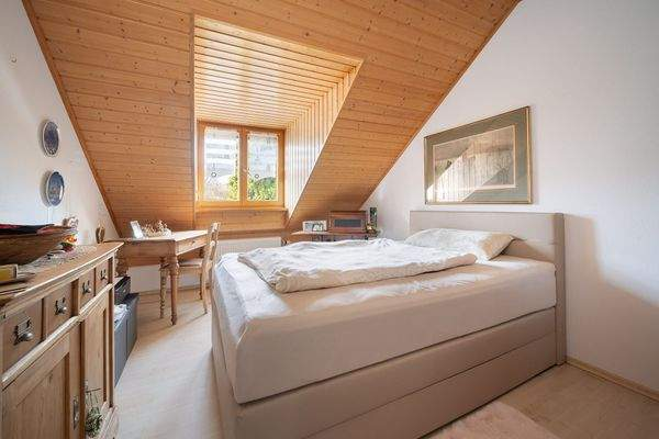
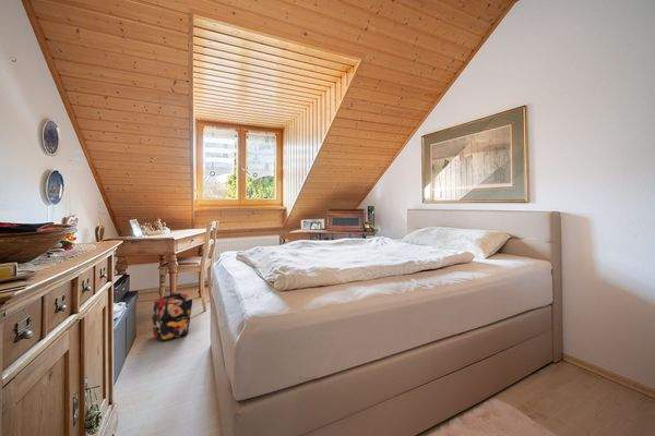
+ backpack [152,291,193,342]
